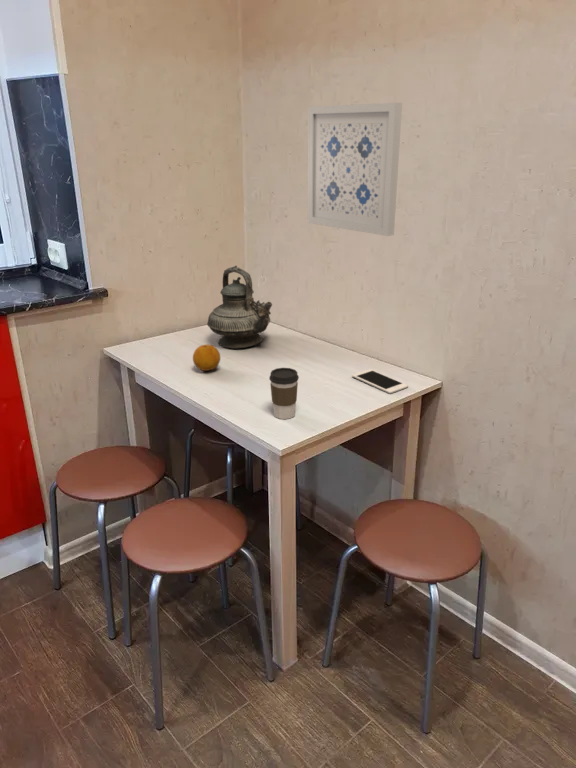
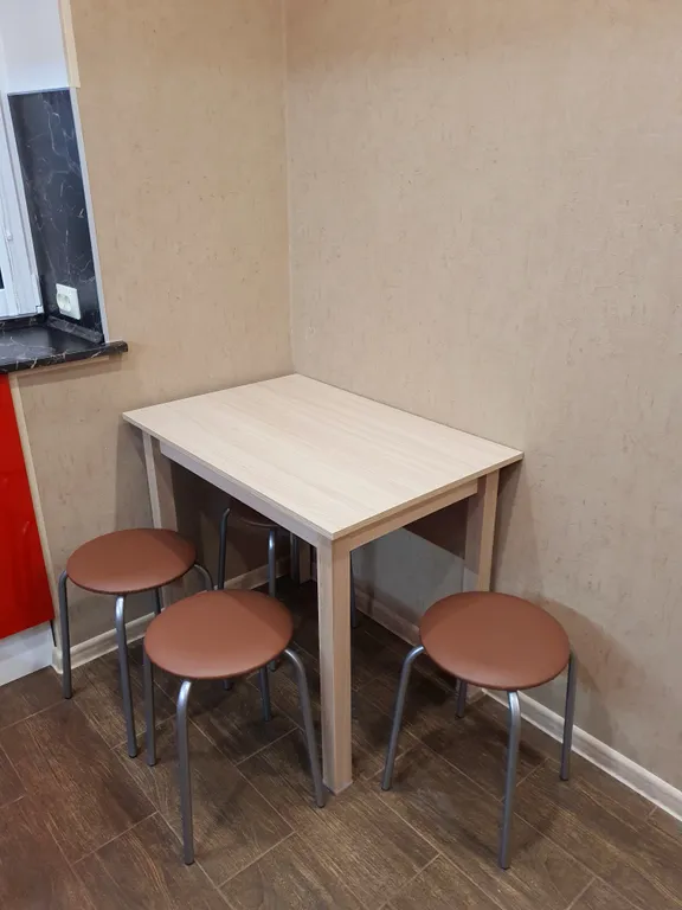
- fruit [192,343,221,372]
- teapot [206,265,273,350]
- wall art [307,102,403,237]
- coffee cup [268,367,300,420]
- cell phone [351,368,409,395]
